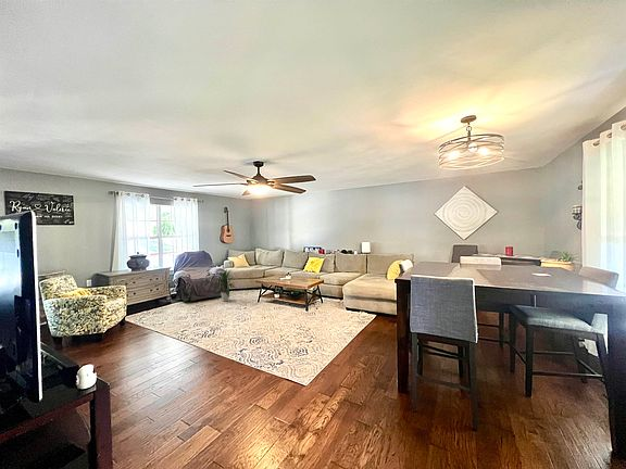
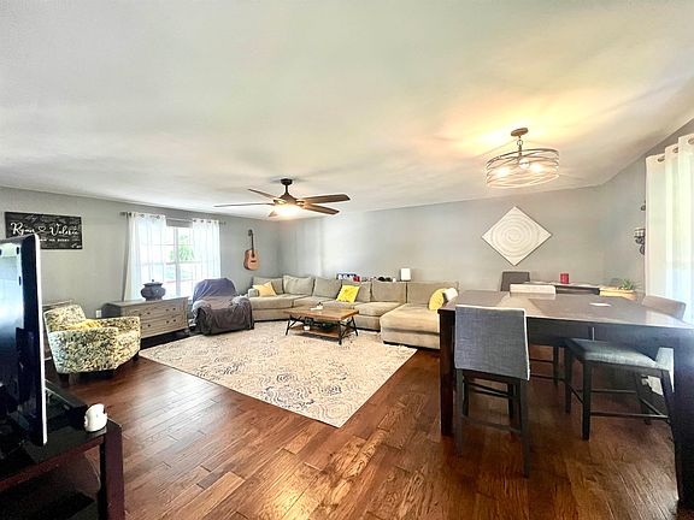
- indoor plant [212,268,237,303]
